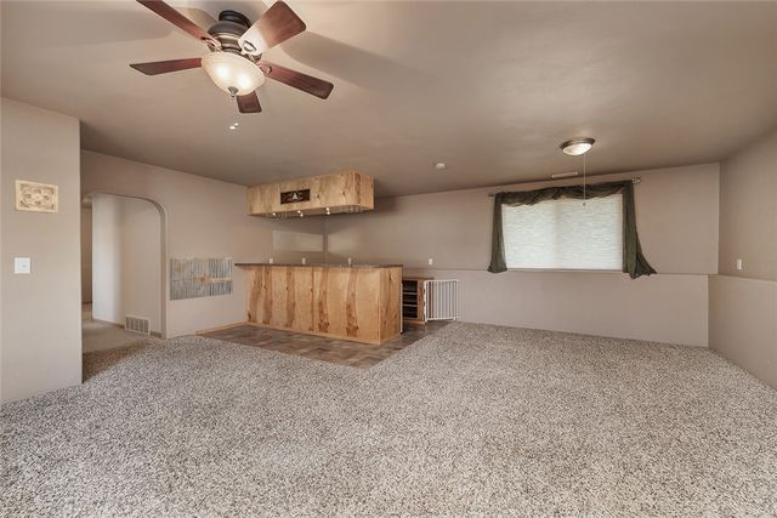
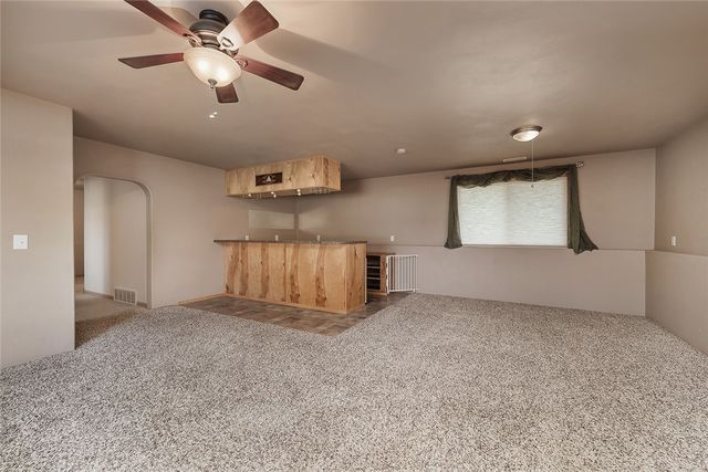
- wall ornament [13,178,59,215]
- wall art [169,256,233,302]
